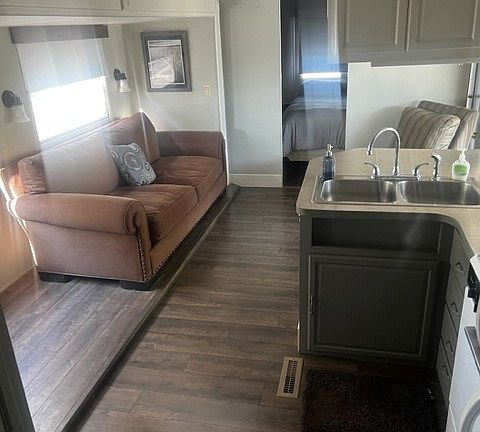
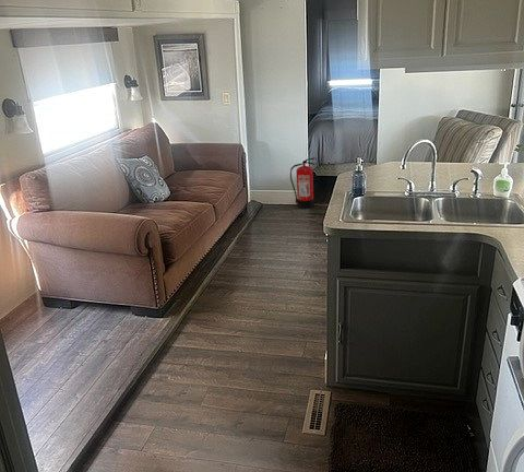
+ fire extinguisher [289,157,317,210]
